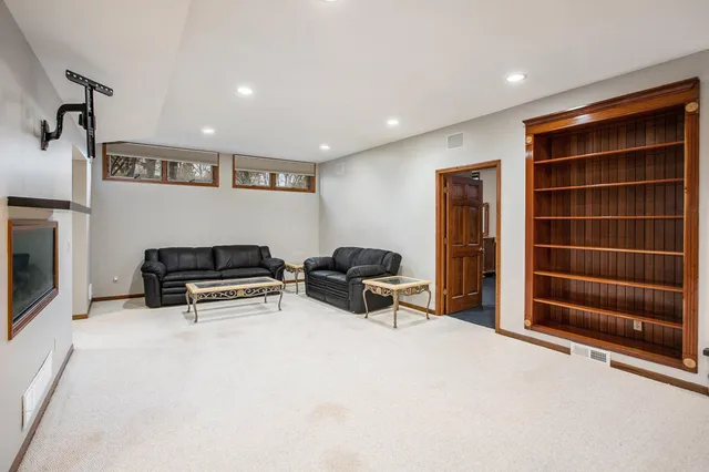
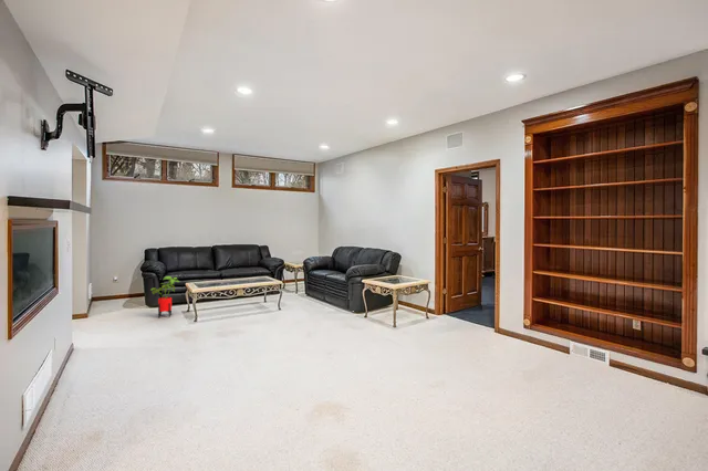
+ house plant [150,275,180,318]
